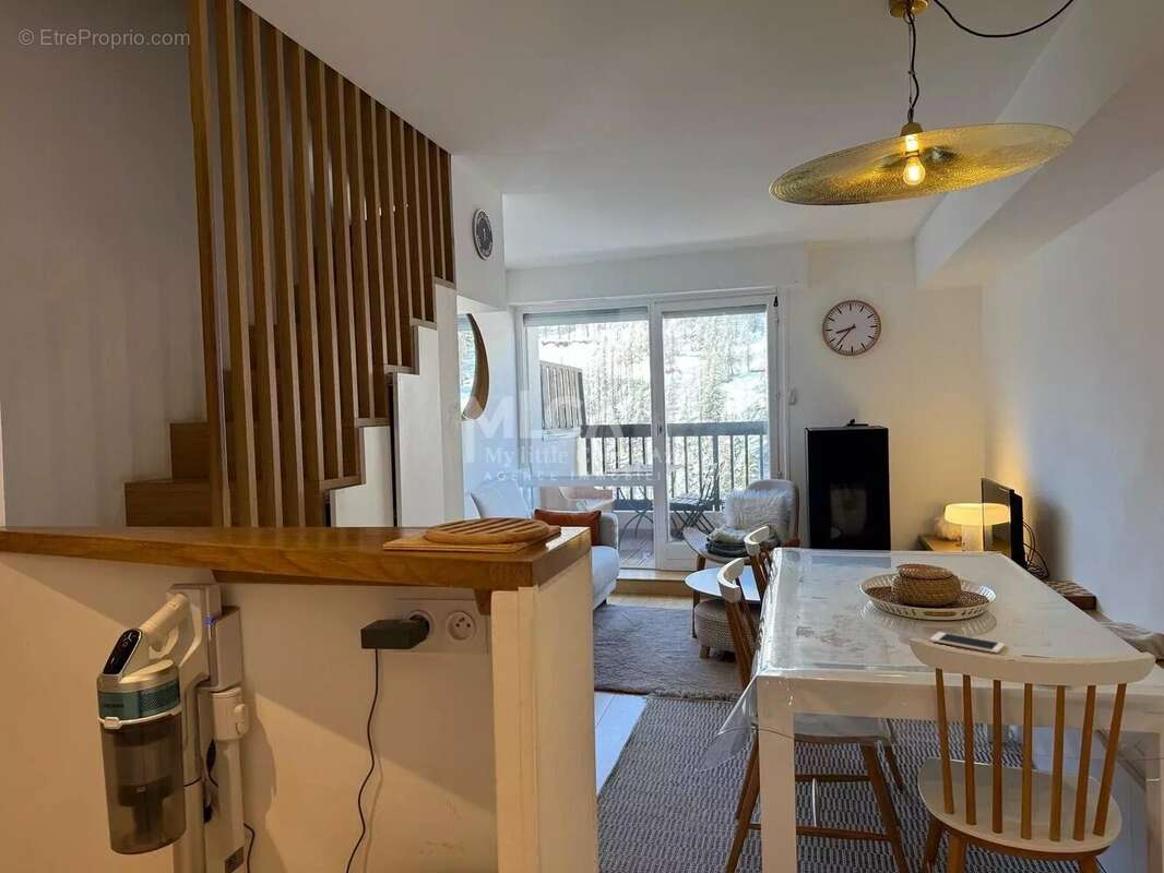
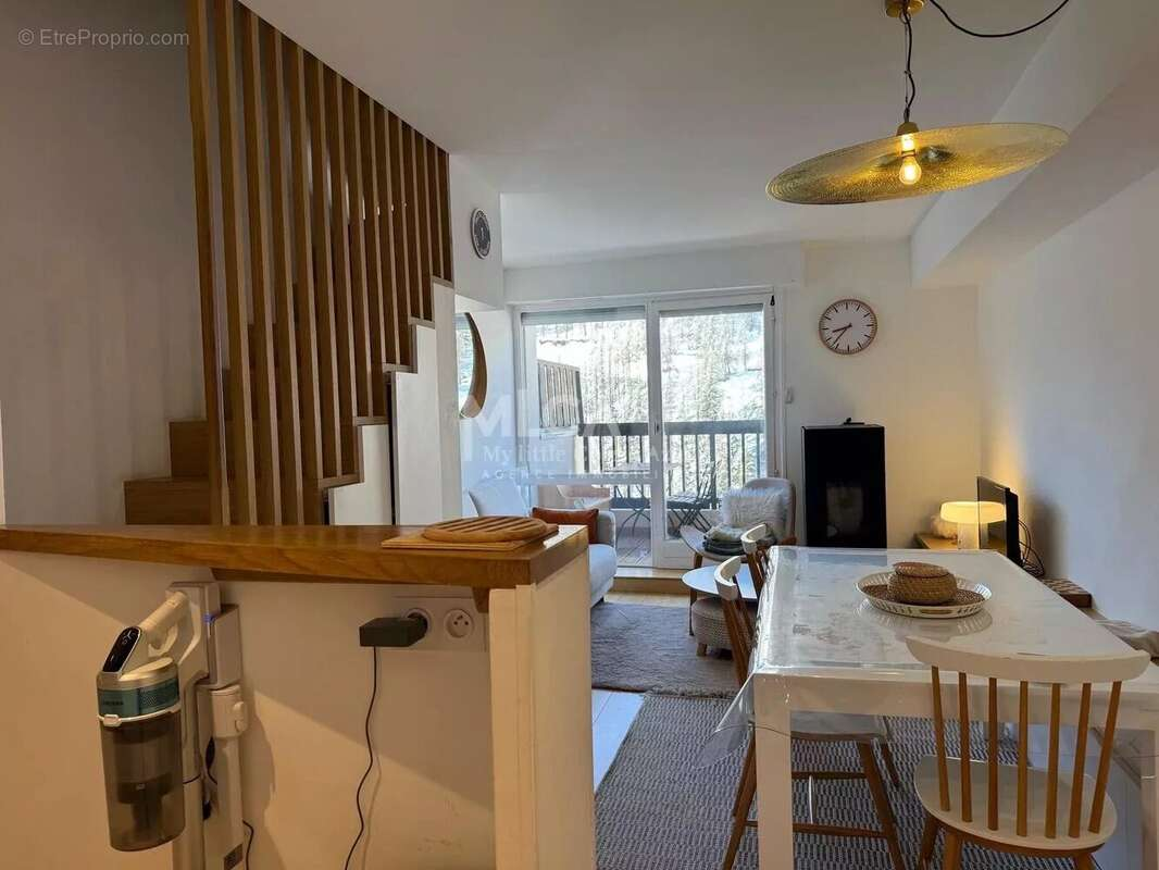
- cell phone [929,631,1006,655]
